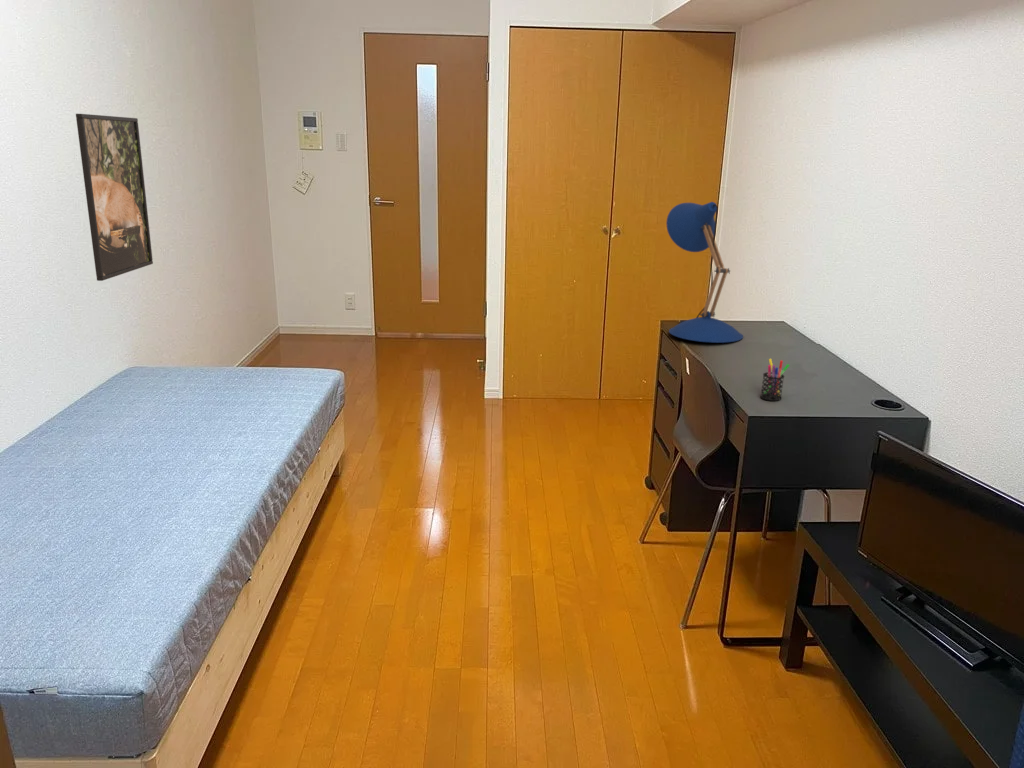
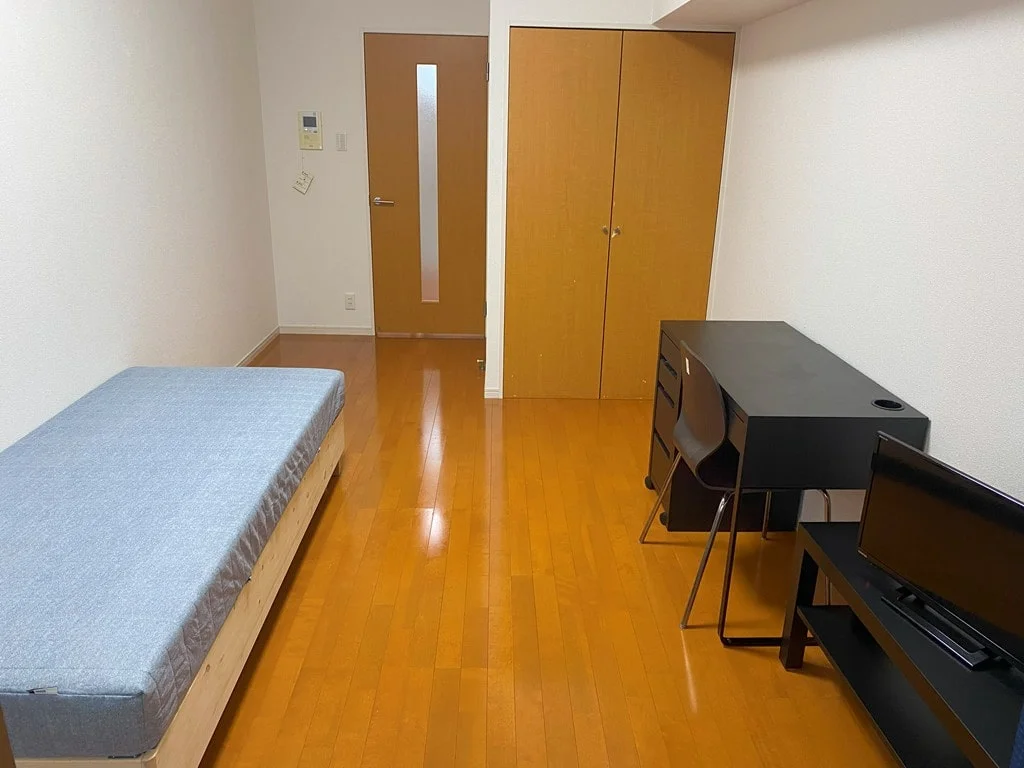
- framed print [75,113,154,282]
- pen holder [759,358,791,402]
- desk lamp [665,201,744,344]
